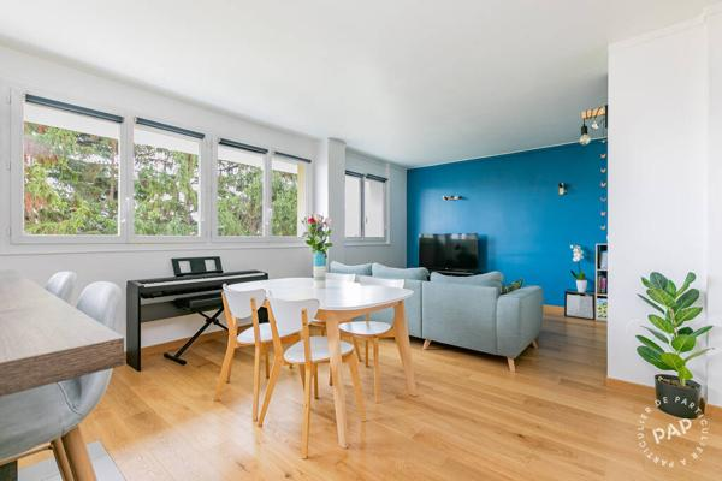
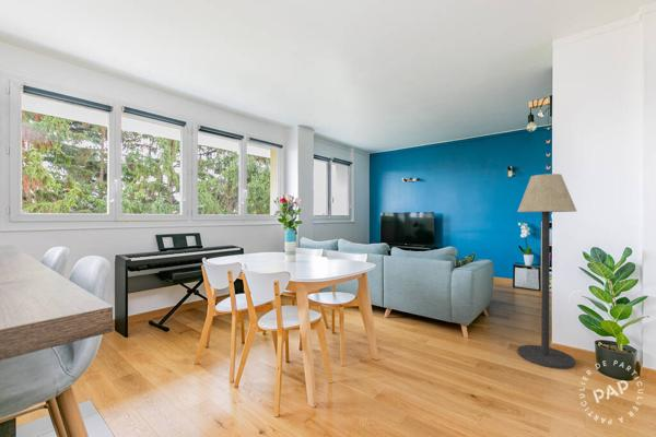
+ floor lamp [517,173,577,369]
